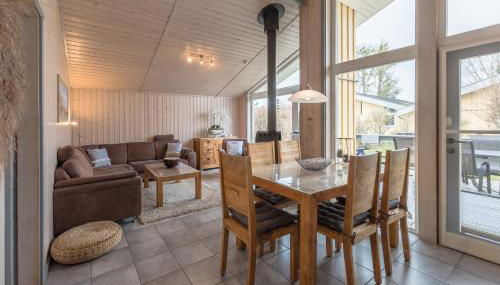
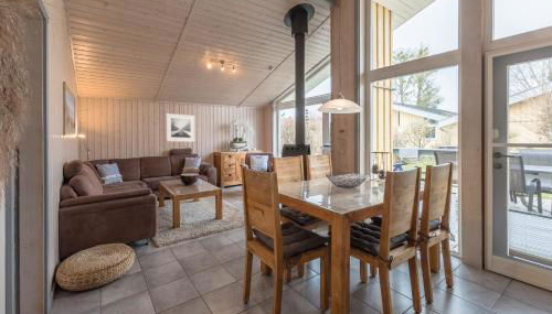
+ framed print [166,112,195,143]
